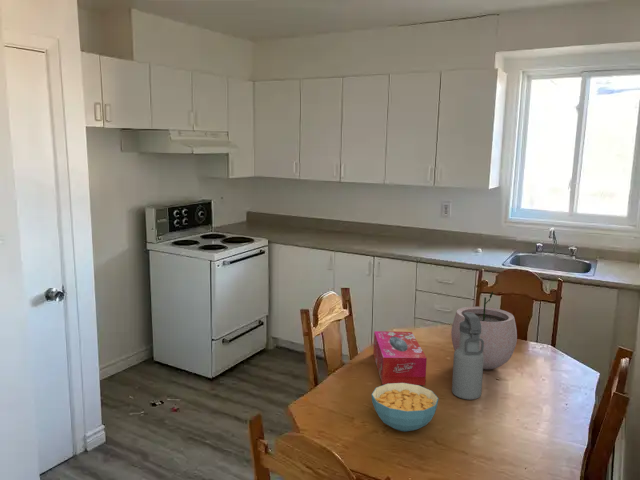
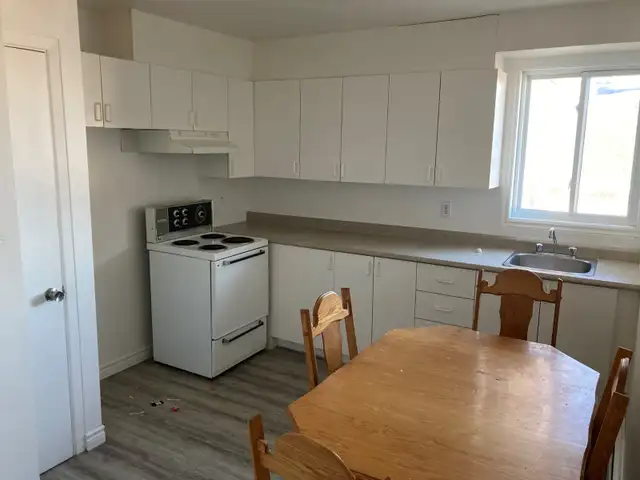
- plant pot [450,290,518,370]
- water bottle [451,312,484,401]
- tissue box [372,330,428,386]
- cereal bowl [371,383,440,432]
